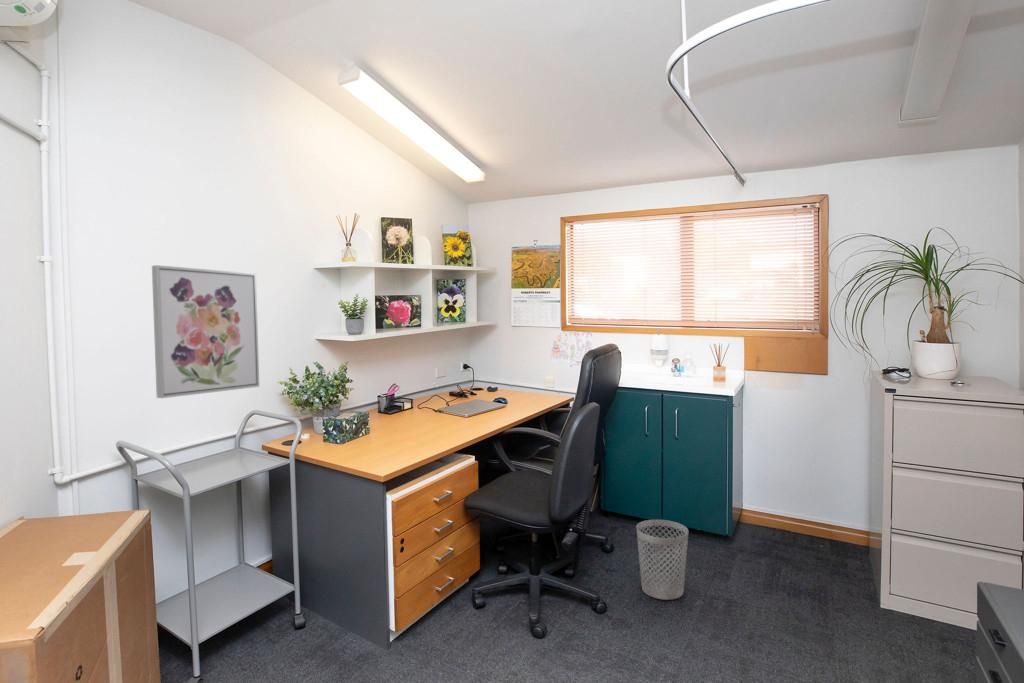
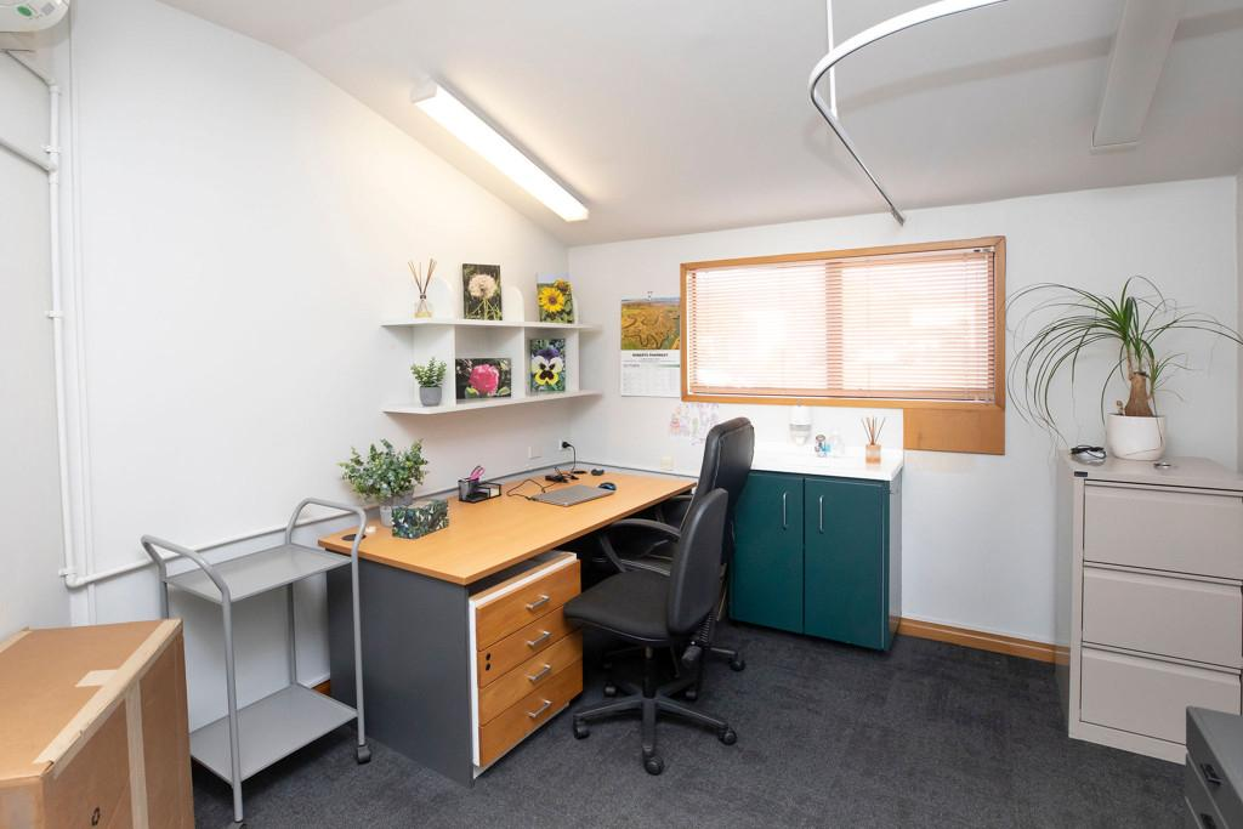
- wastebasket [635,519,689,601]
- wall art [151,264,260,399]
